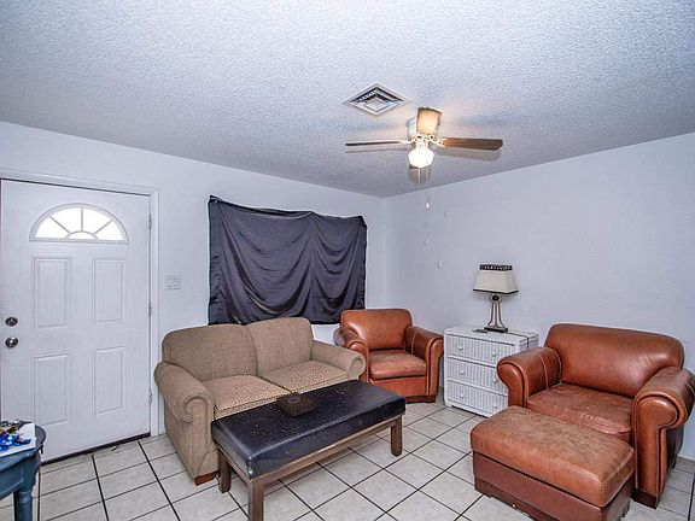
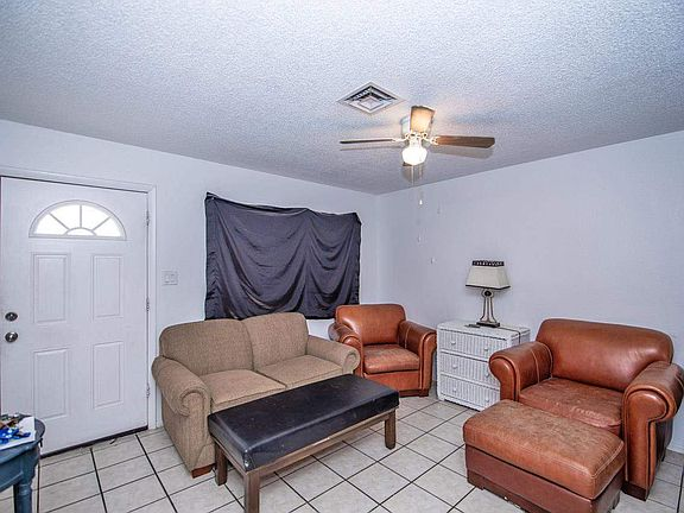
- book [275,391,319,418]
